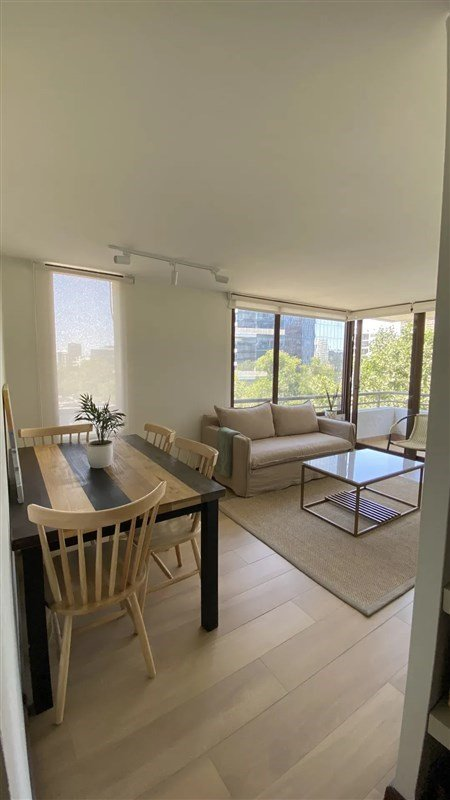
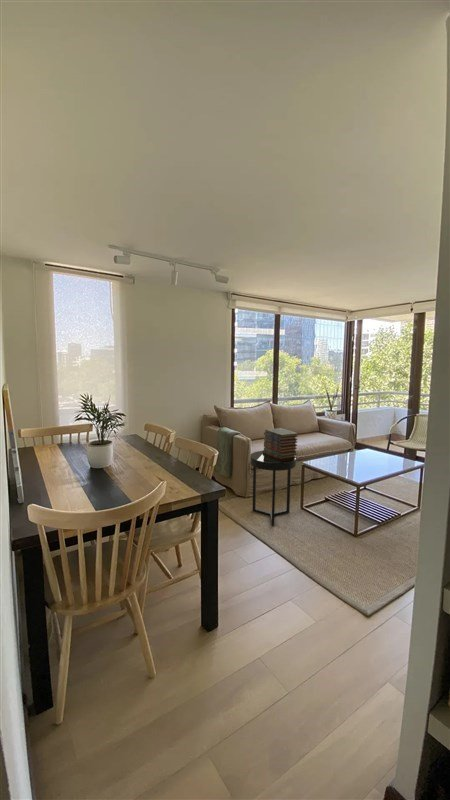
+ side table [249,450,297,527]
+ book stack [262,427,299,460]
